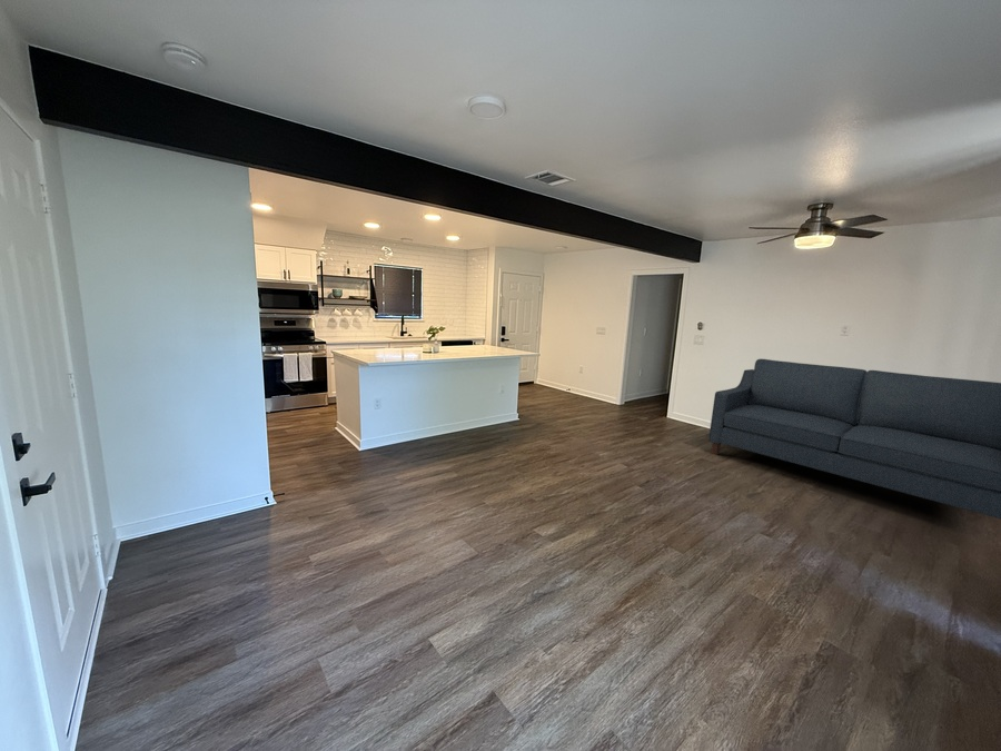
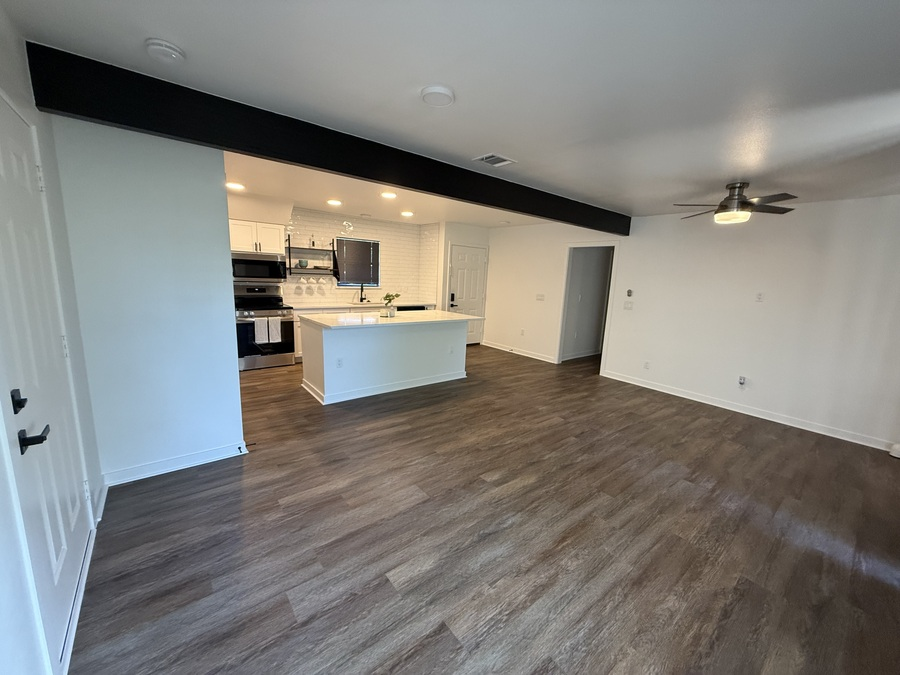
- sofa [707,358,1001,520]
